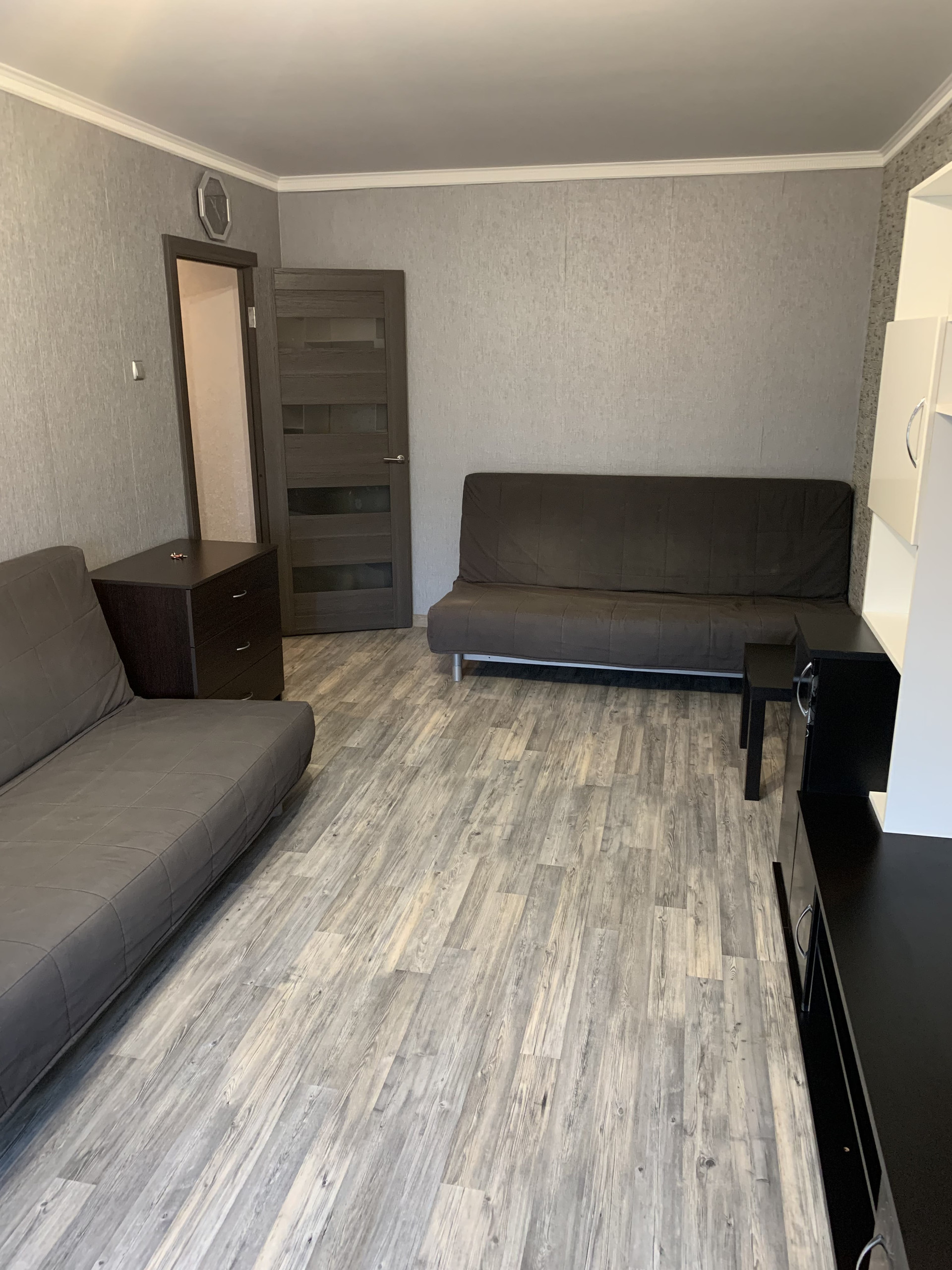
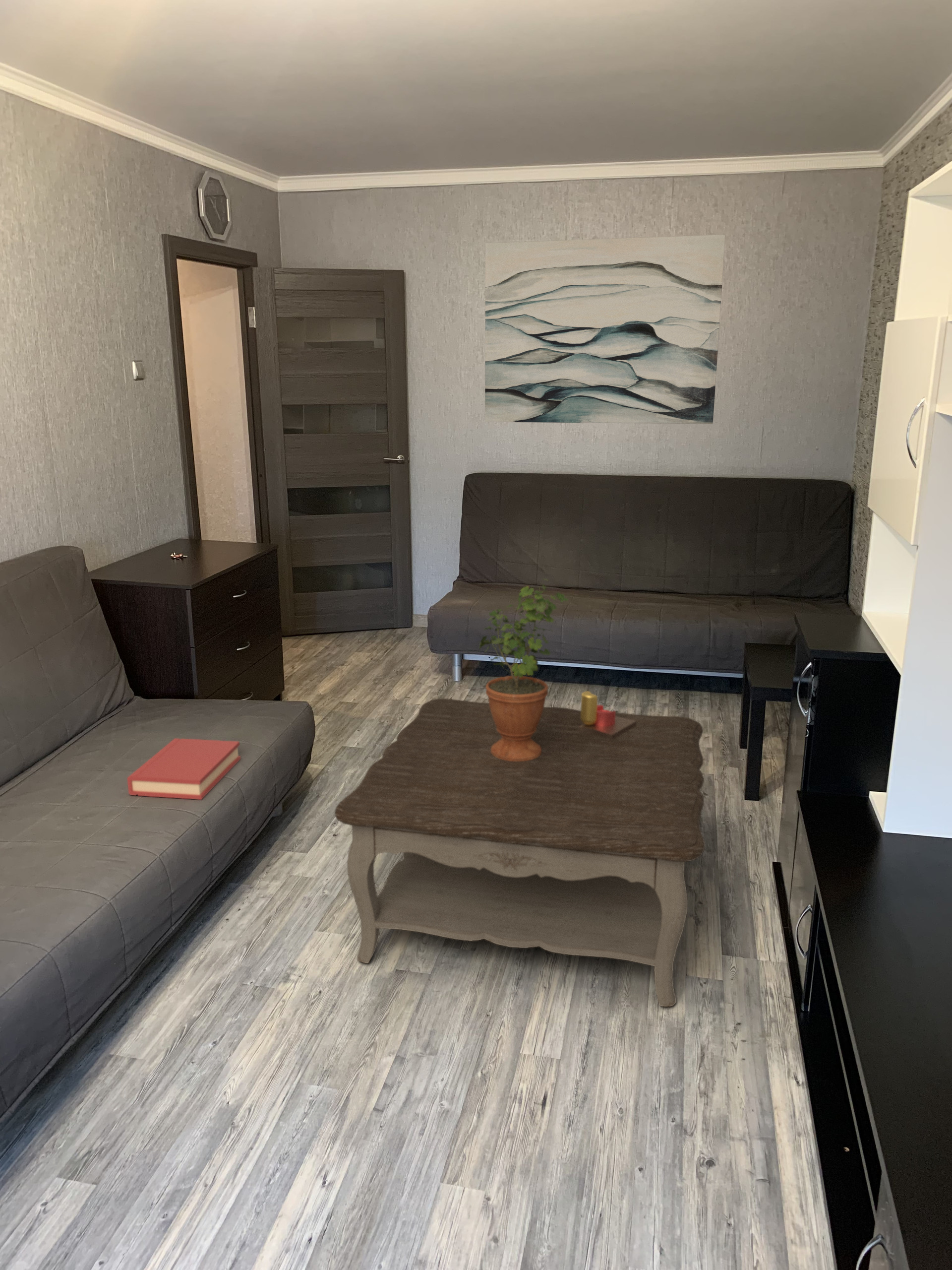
+ potted plant [478,577,569,762]
+ wall art [484,234,726,425]
+ coffee table [334,698,706,1007]
+ hardback book [126,738,241,800]
+ candle [578,691,636,739]
